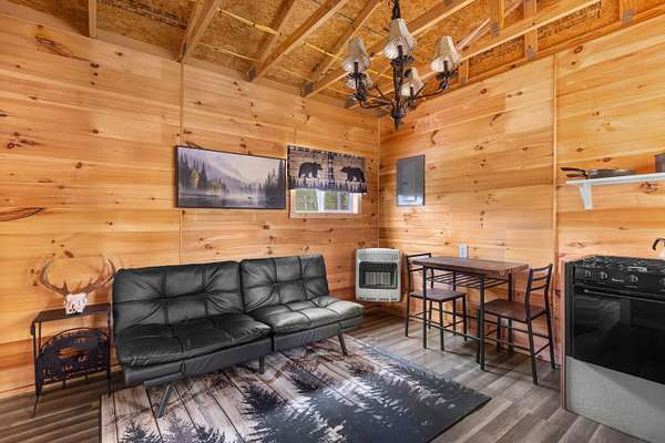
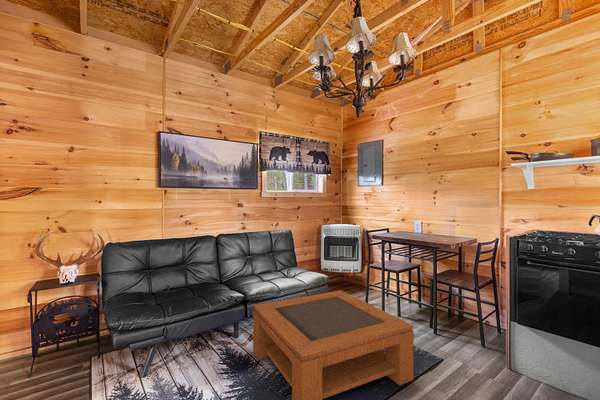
+ coffee table [252,289,414,400]
